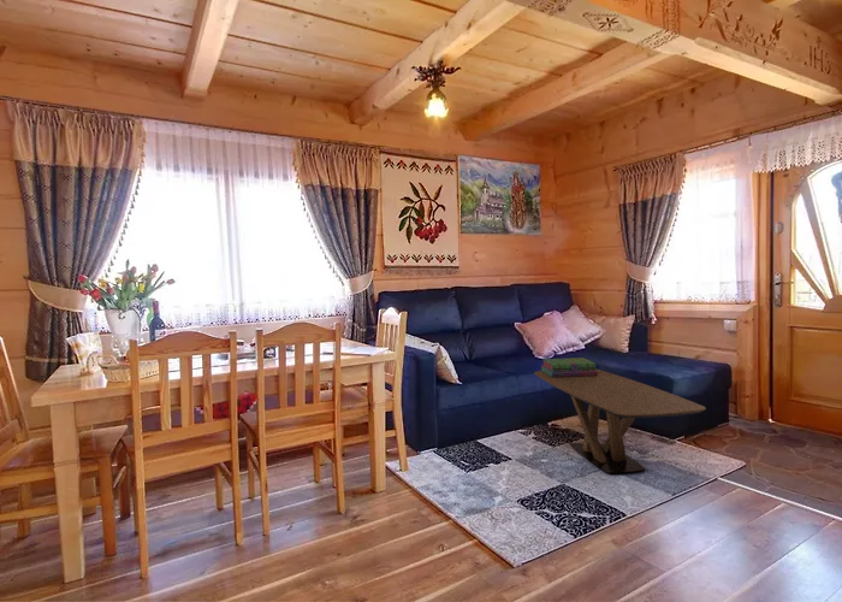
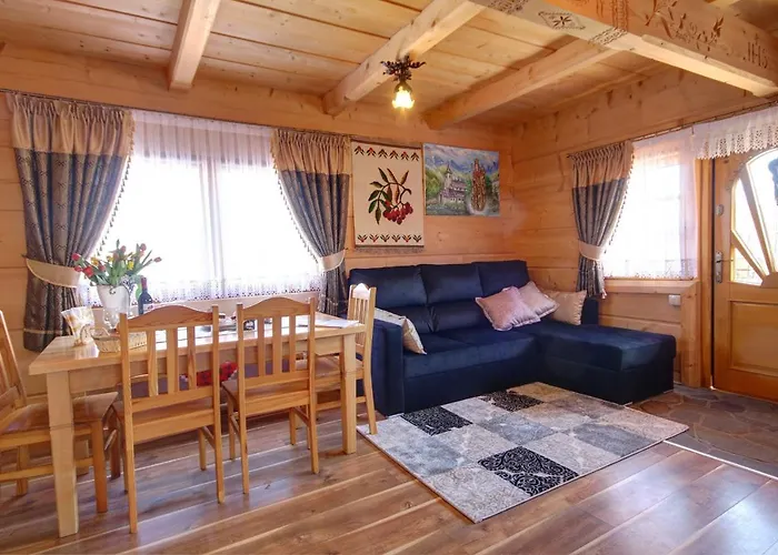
- coffee table [533,368,707,474]
- stack of books [540,356,598,377]
